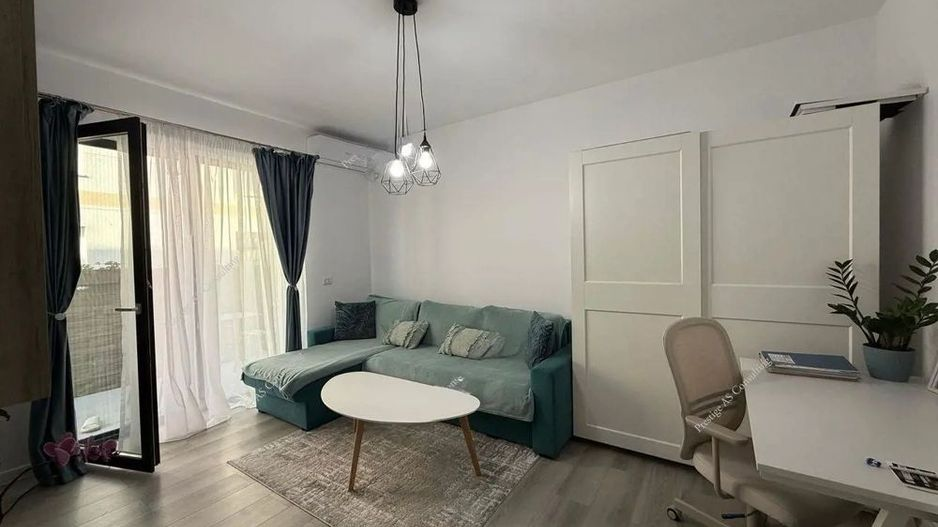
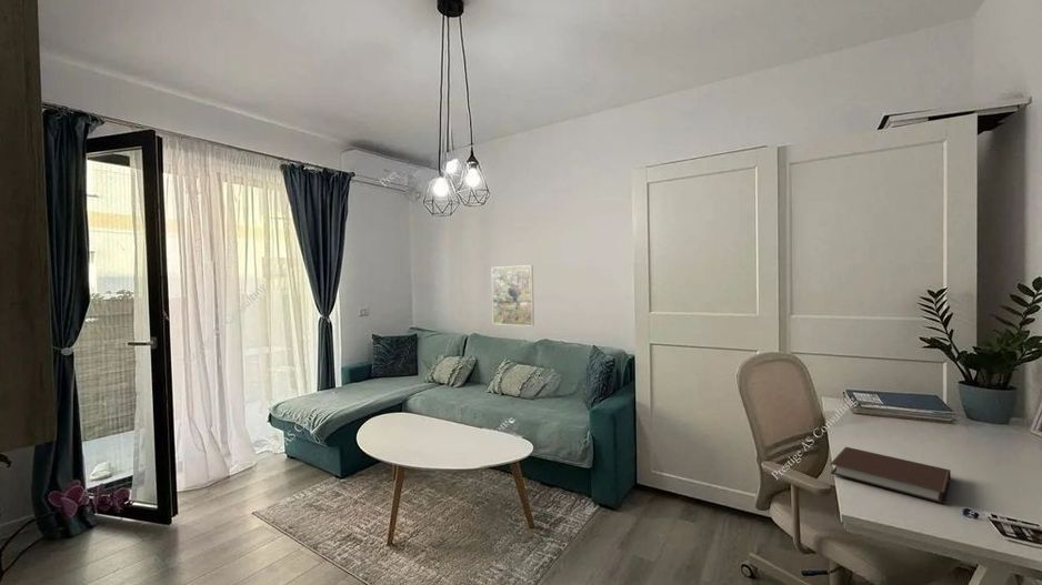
+ notebook [830,446,952,505]
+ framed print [491,264,535,327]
